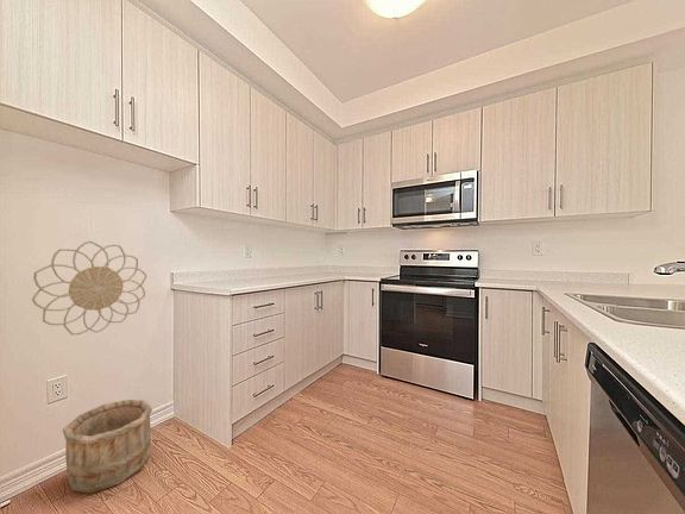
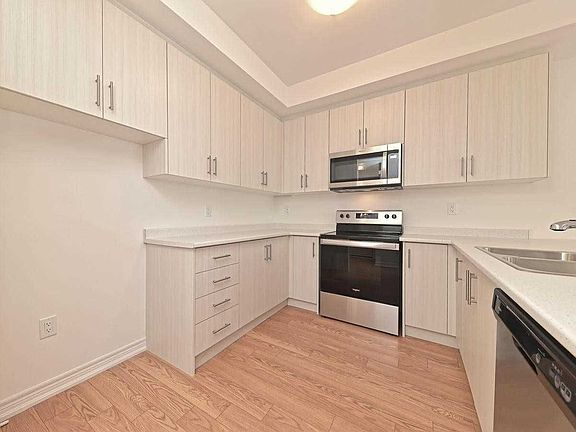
- decorative wall piece [31,240,147,336]
- wooden bucket [62,399,153,495]
